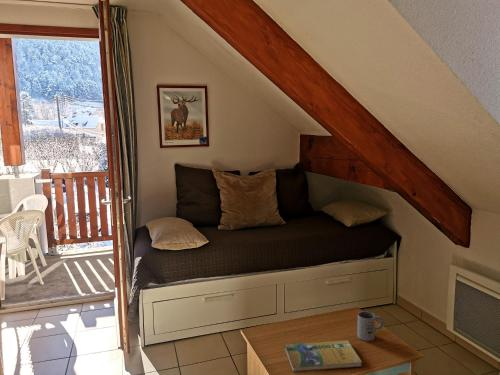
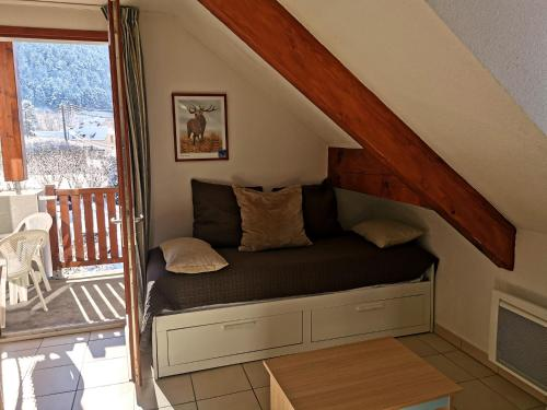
- booklet [283,339,363,373]
- mug [356,310,385,342]
